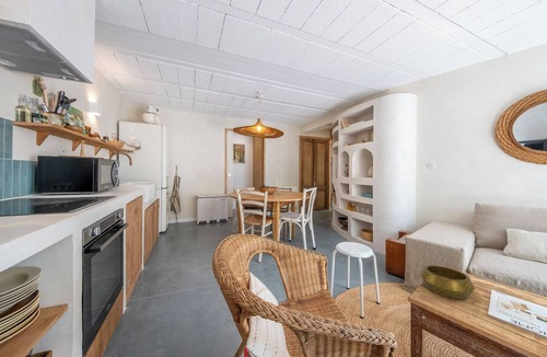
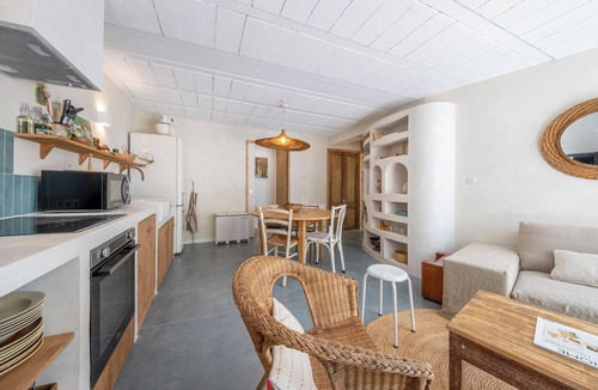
- decorative bowl [419,264,476,300]
